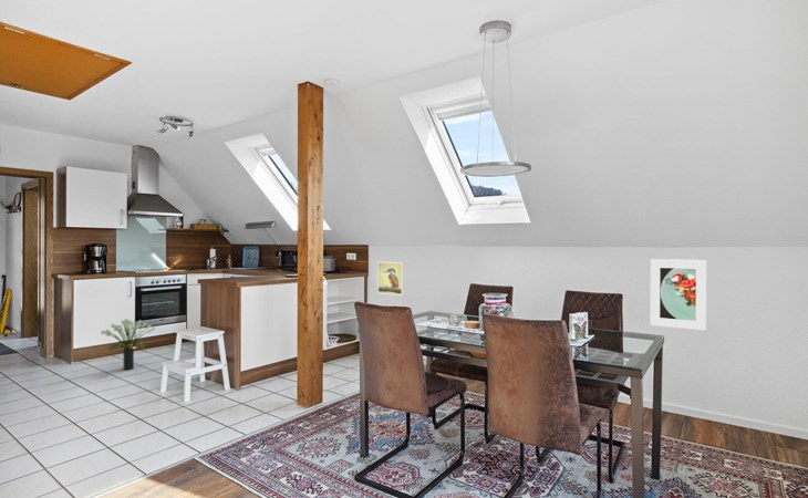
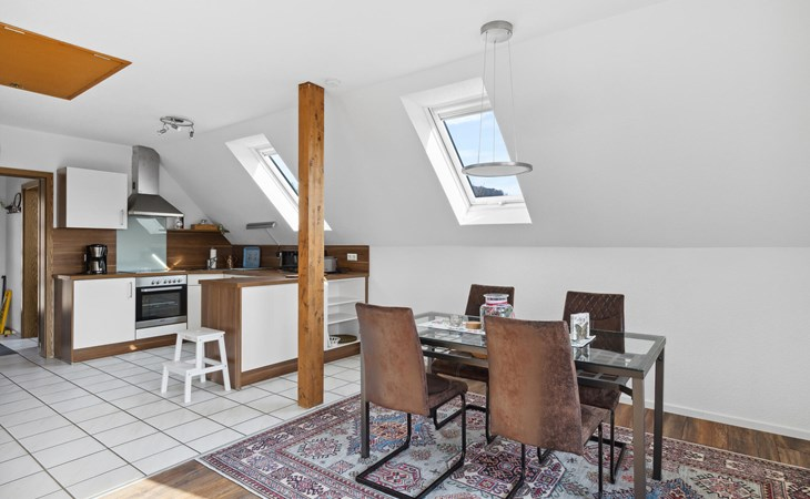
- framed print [650,258,707,332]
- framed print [376,261,405,297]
- potted plant [100,318,156,371]
